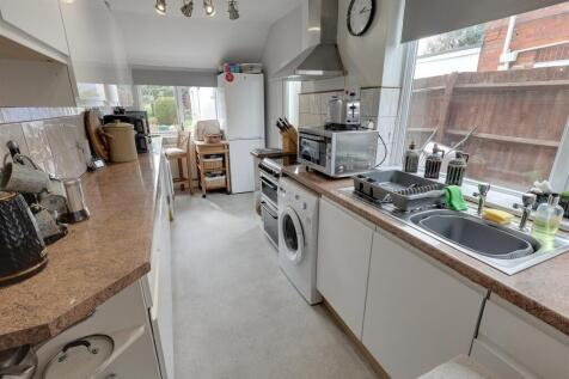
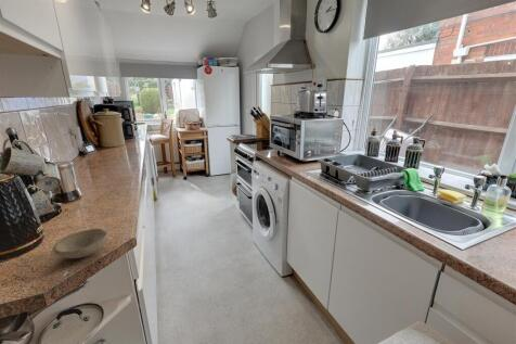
+ bowl [52,228,111,259]
